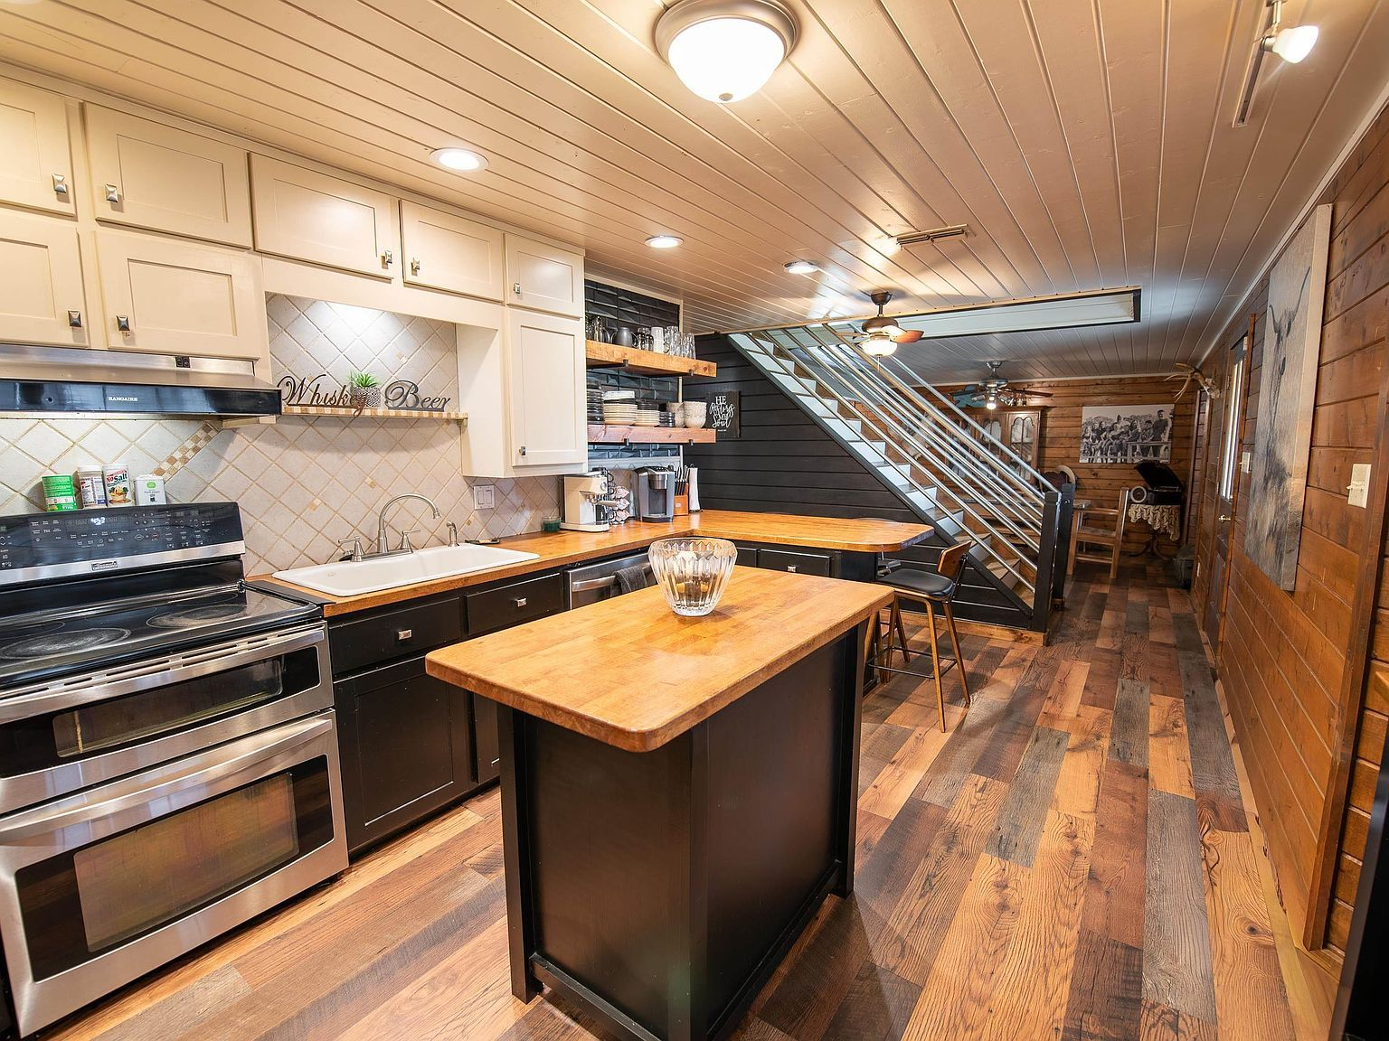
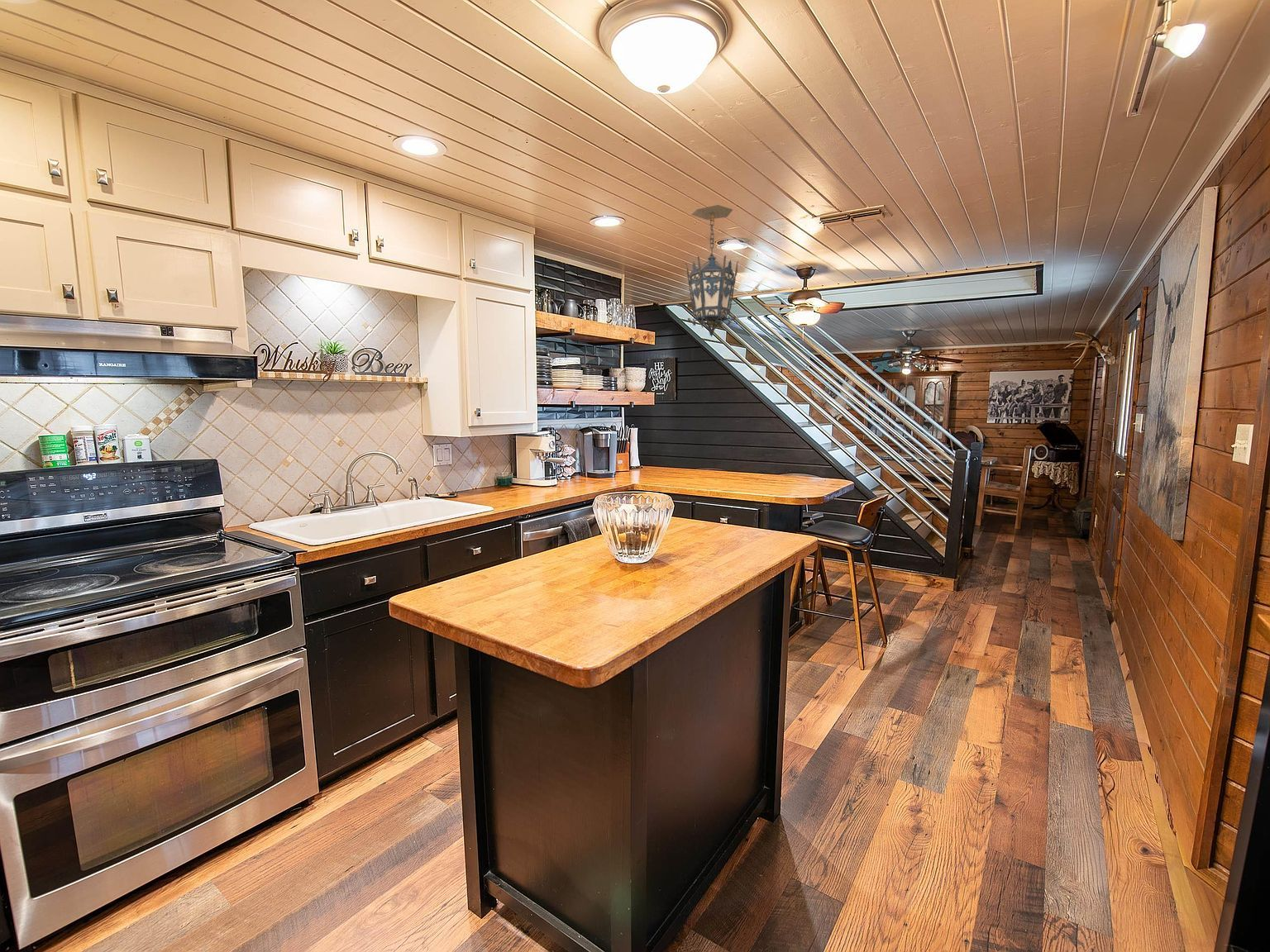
+ hanging lantern [685,204,740,337]
